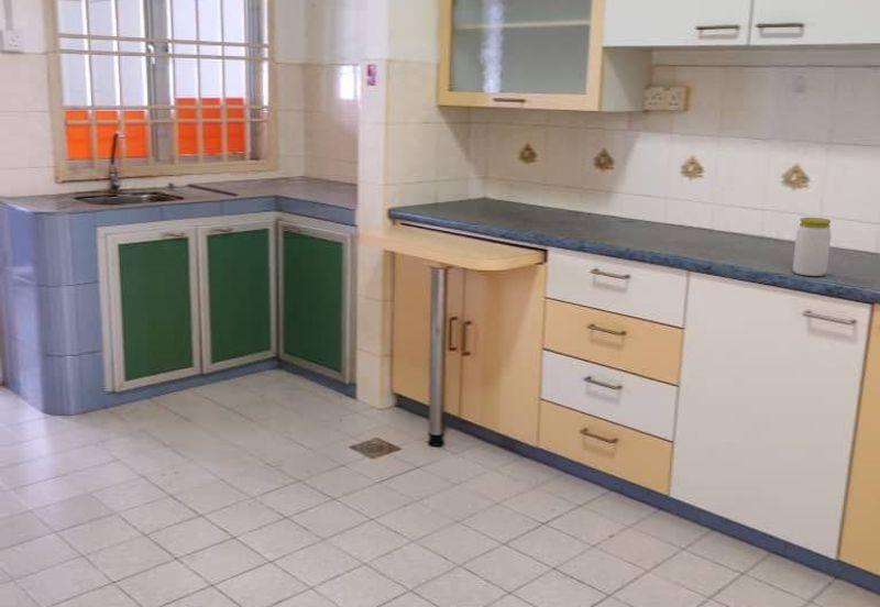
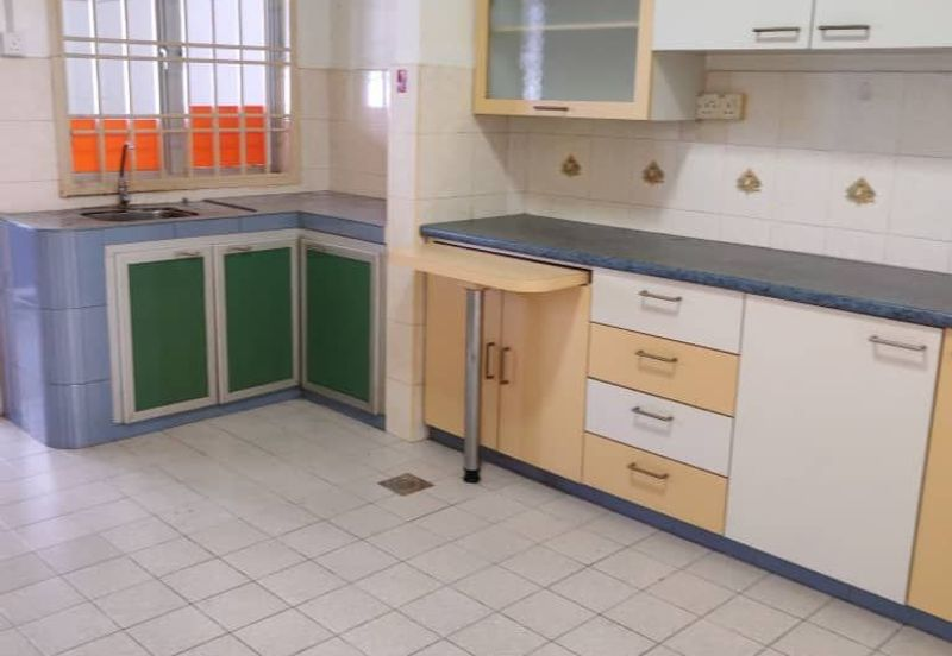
- jar [792,217,832,277]
